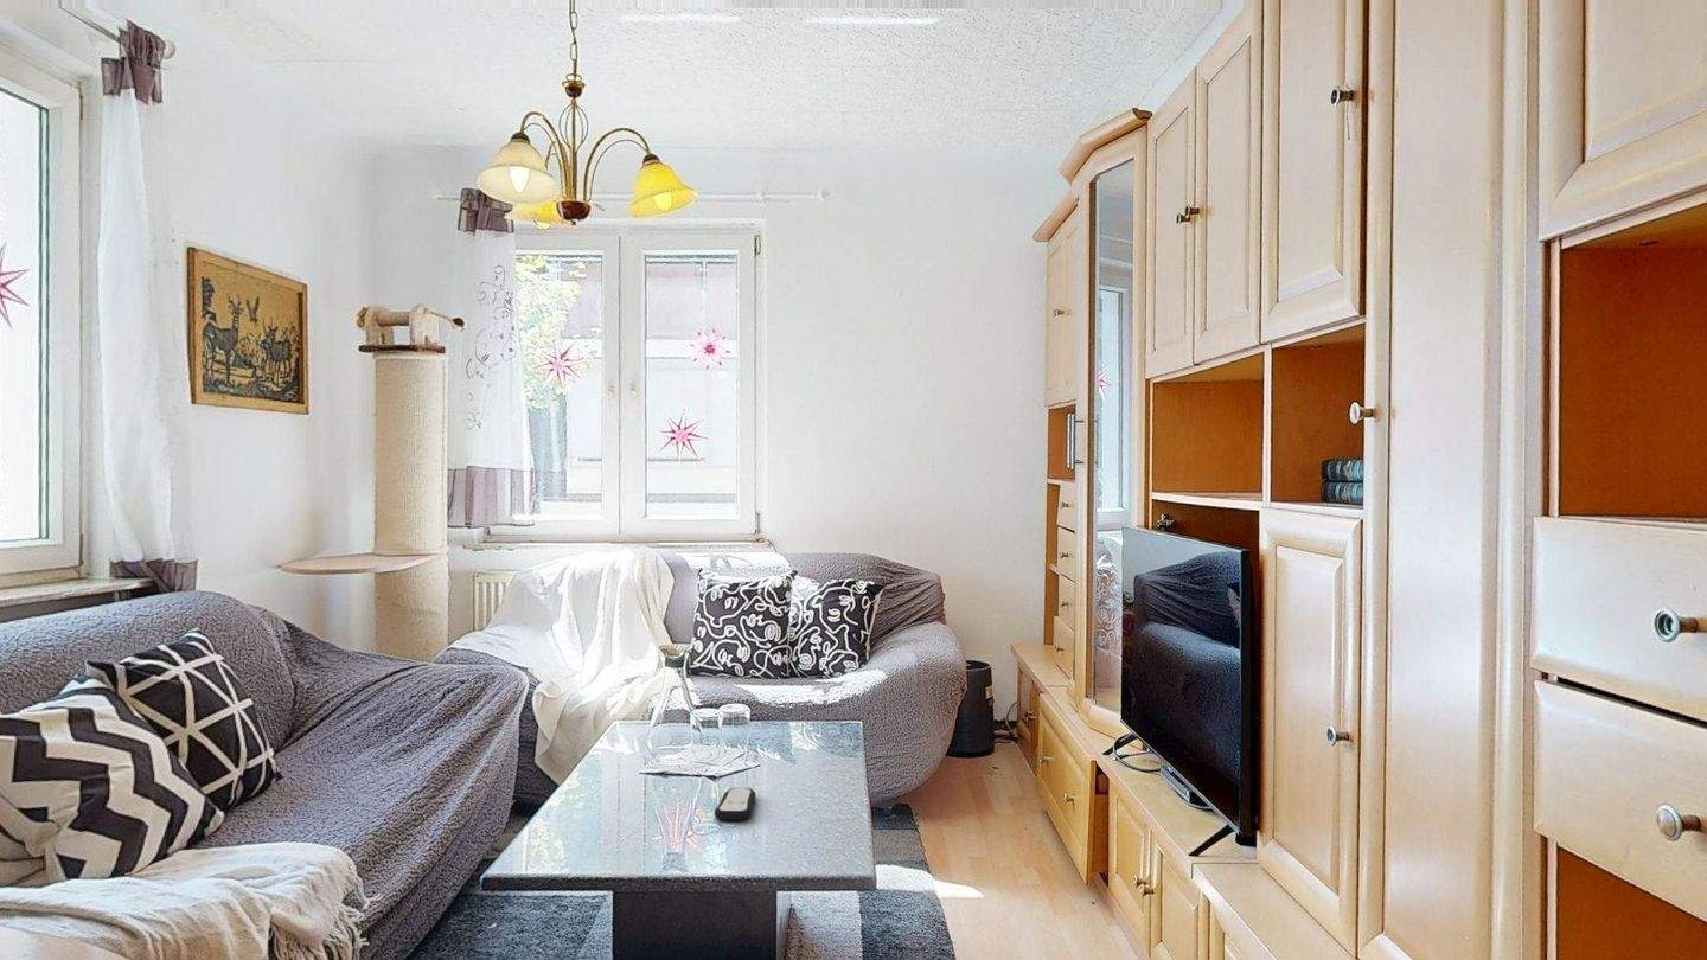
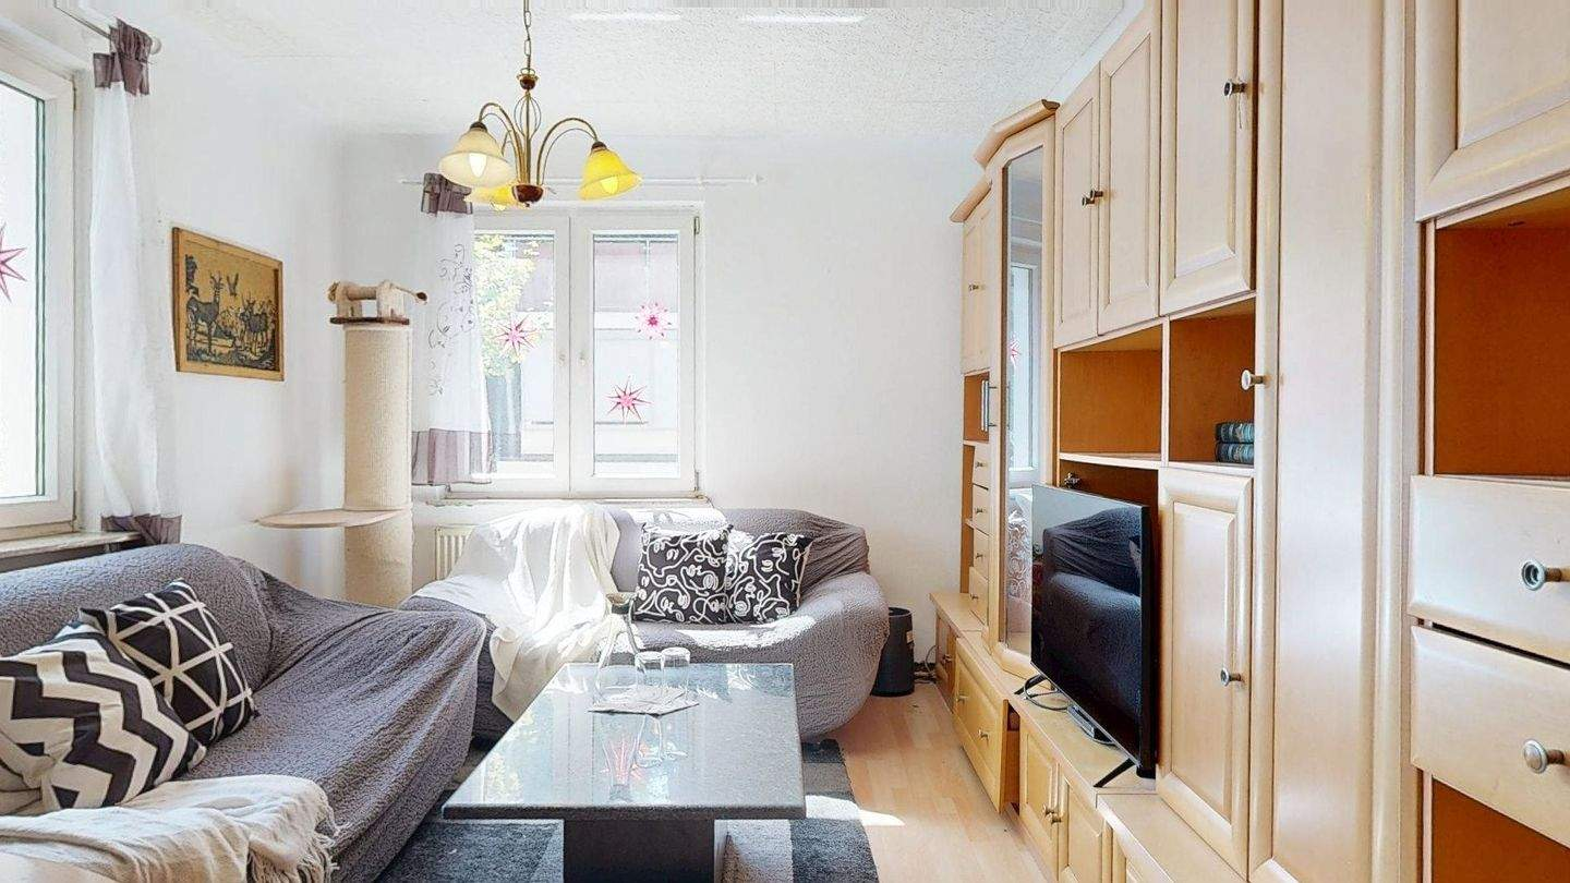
- remote control [714,787,756,821]
